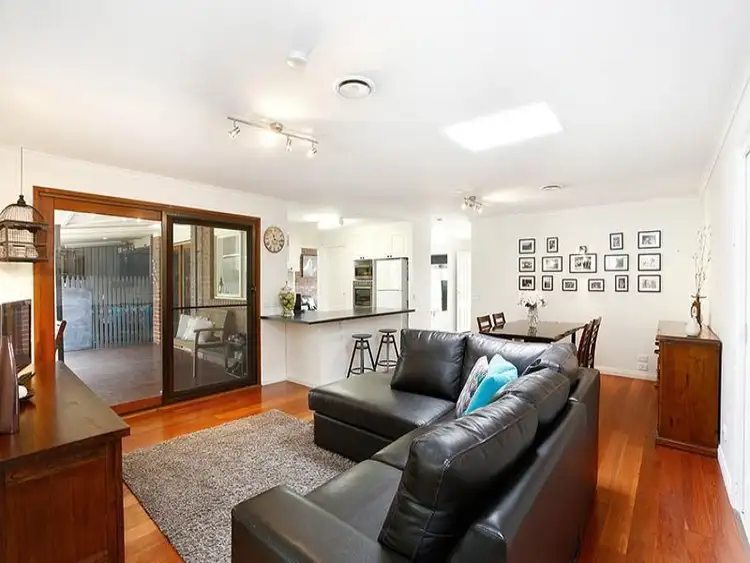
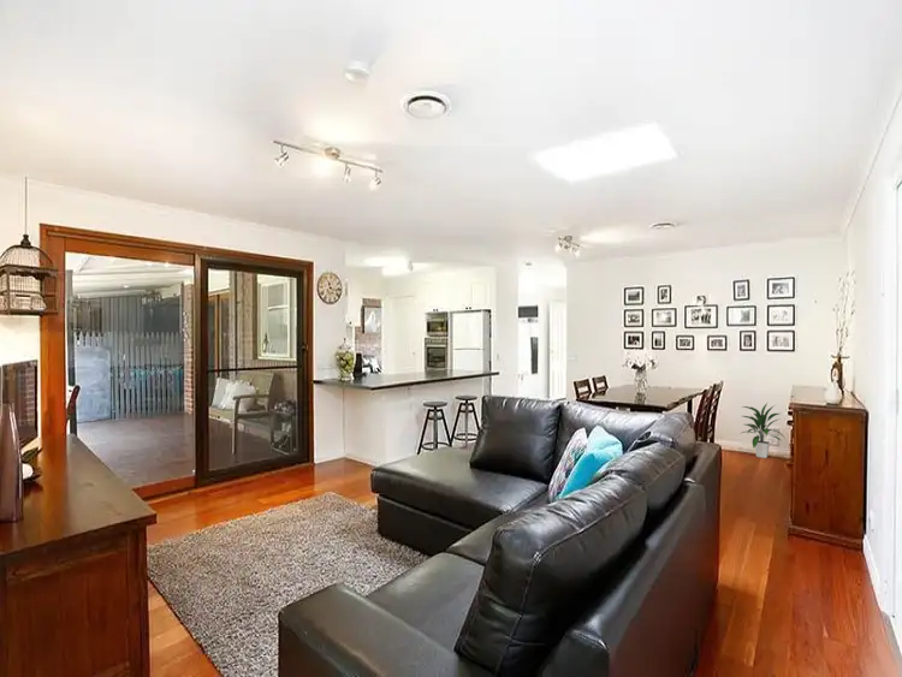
+ indoor plant [740,402,787,459]
